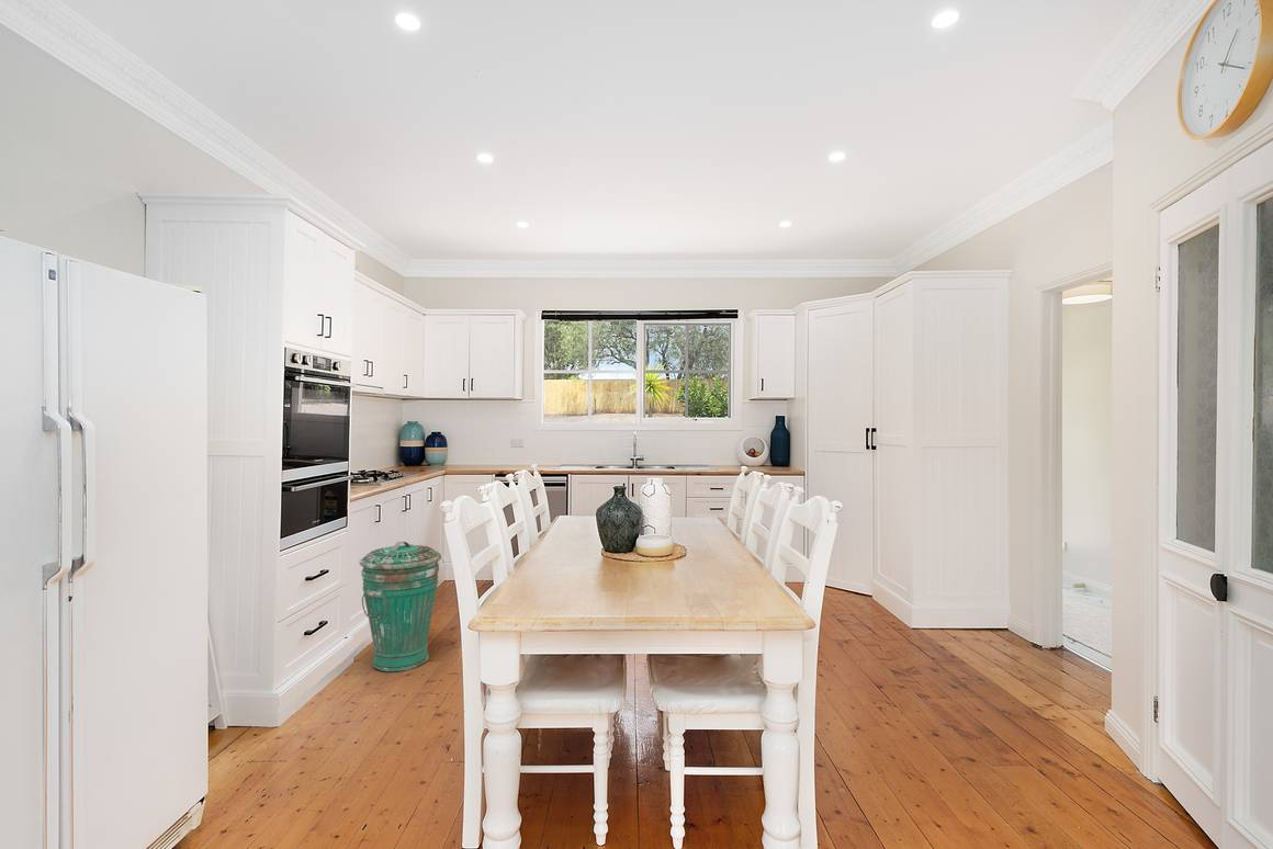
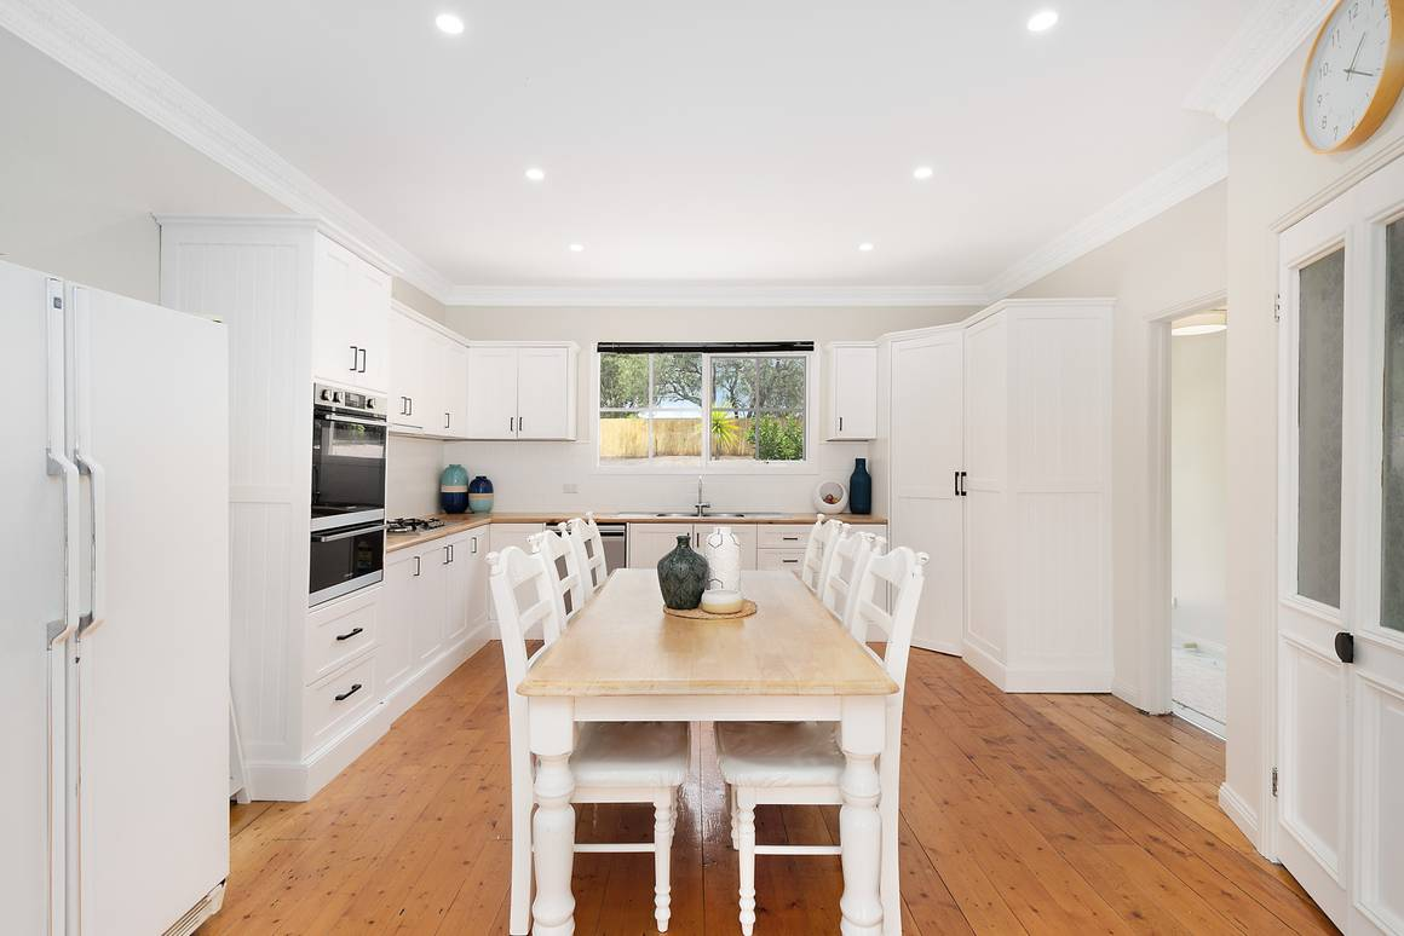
- trash can [358,541,442,672]
